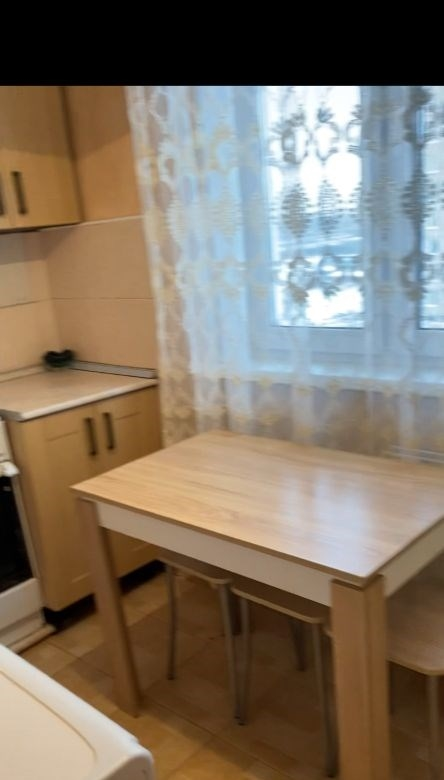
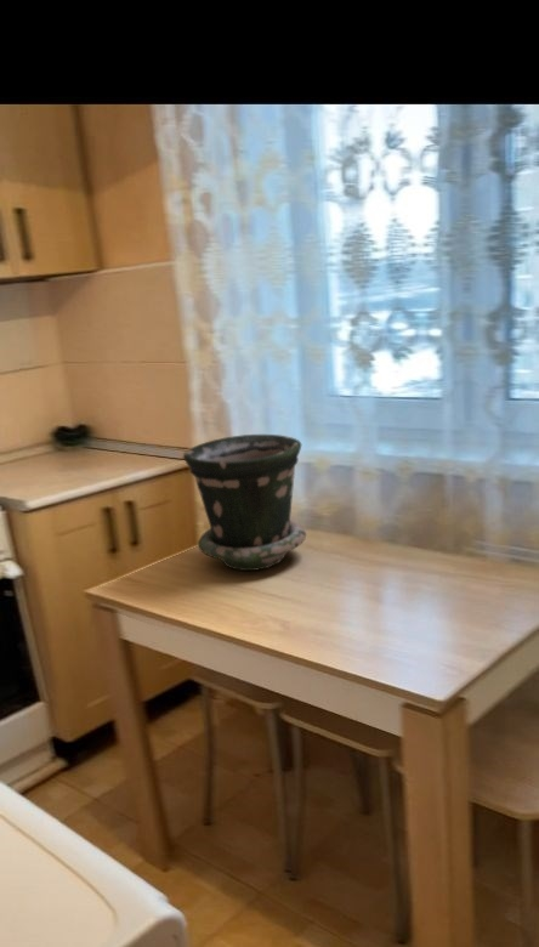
+ flower pot [182,433,307,572]
